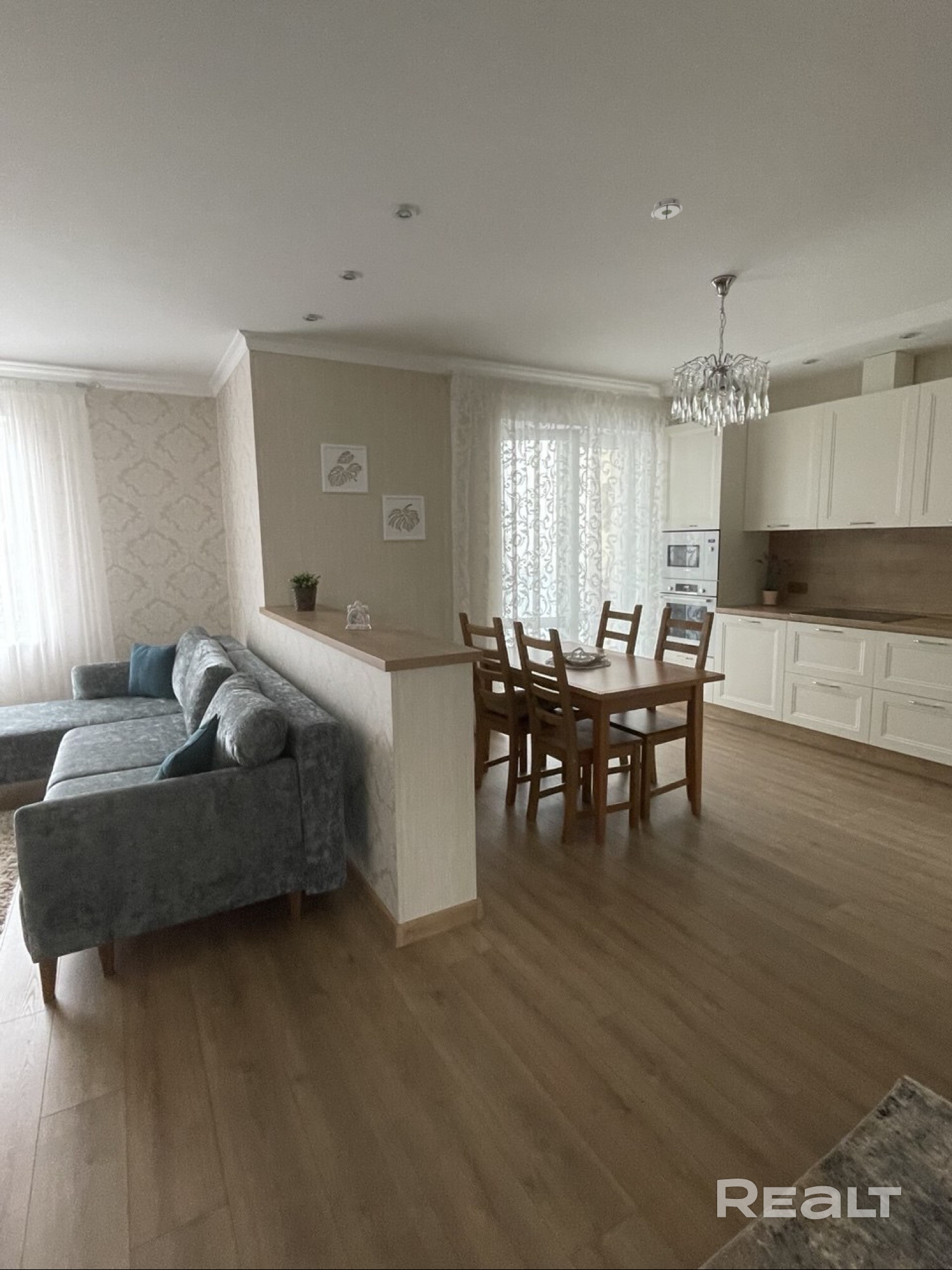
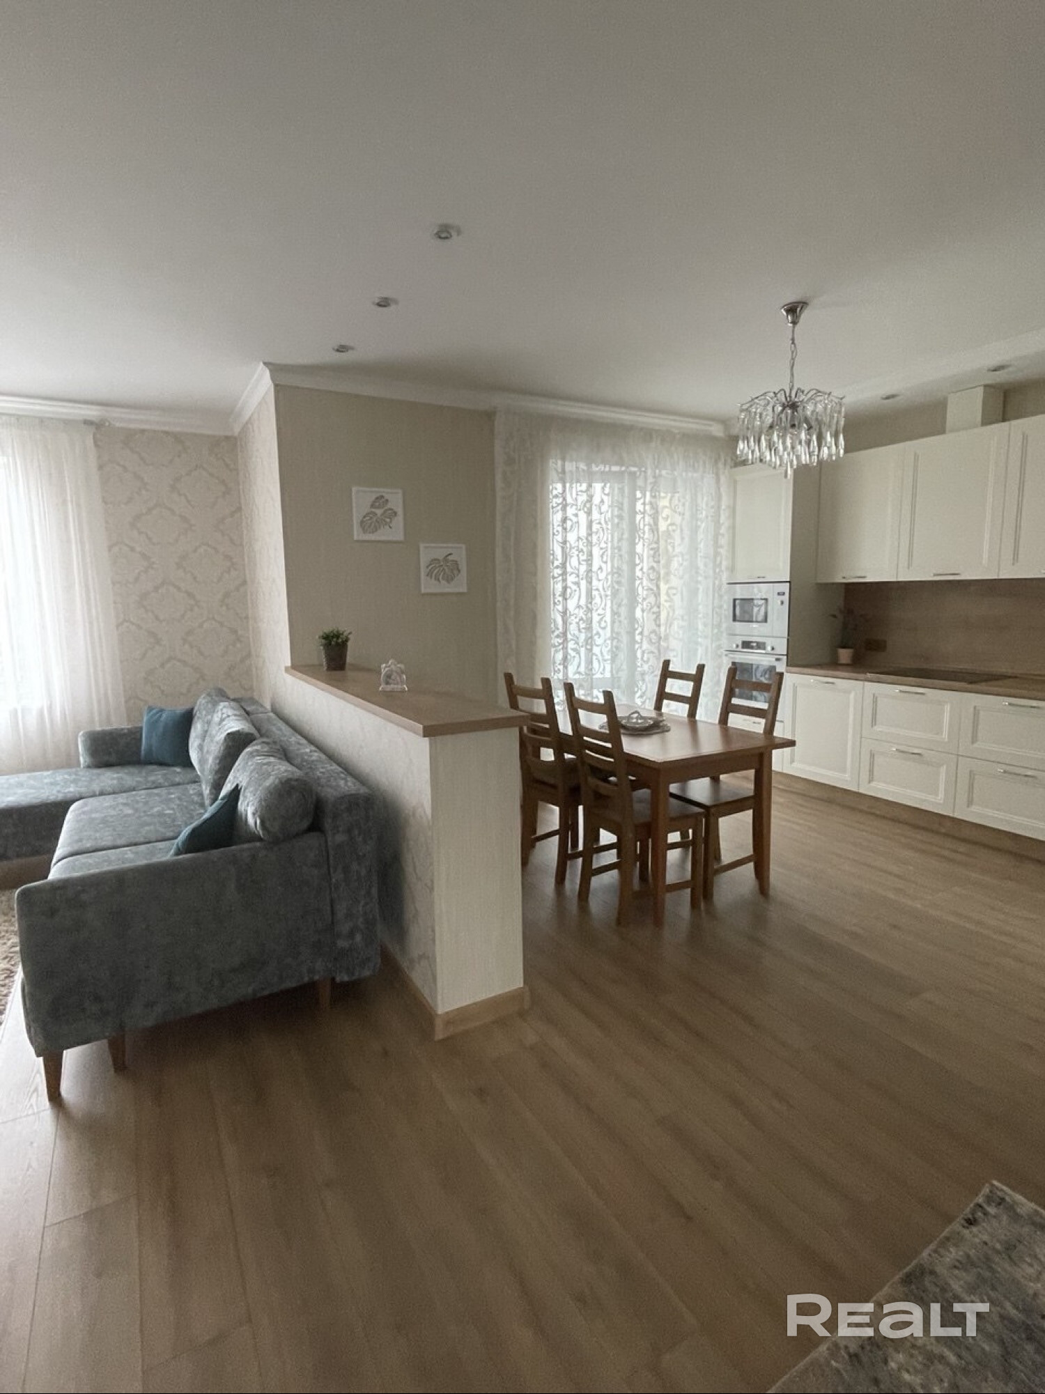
- smoke detector [649,197,684,223]
